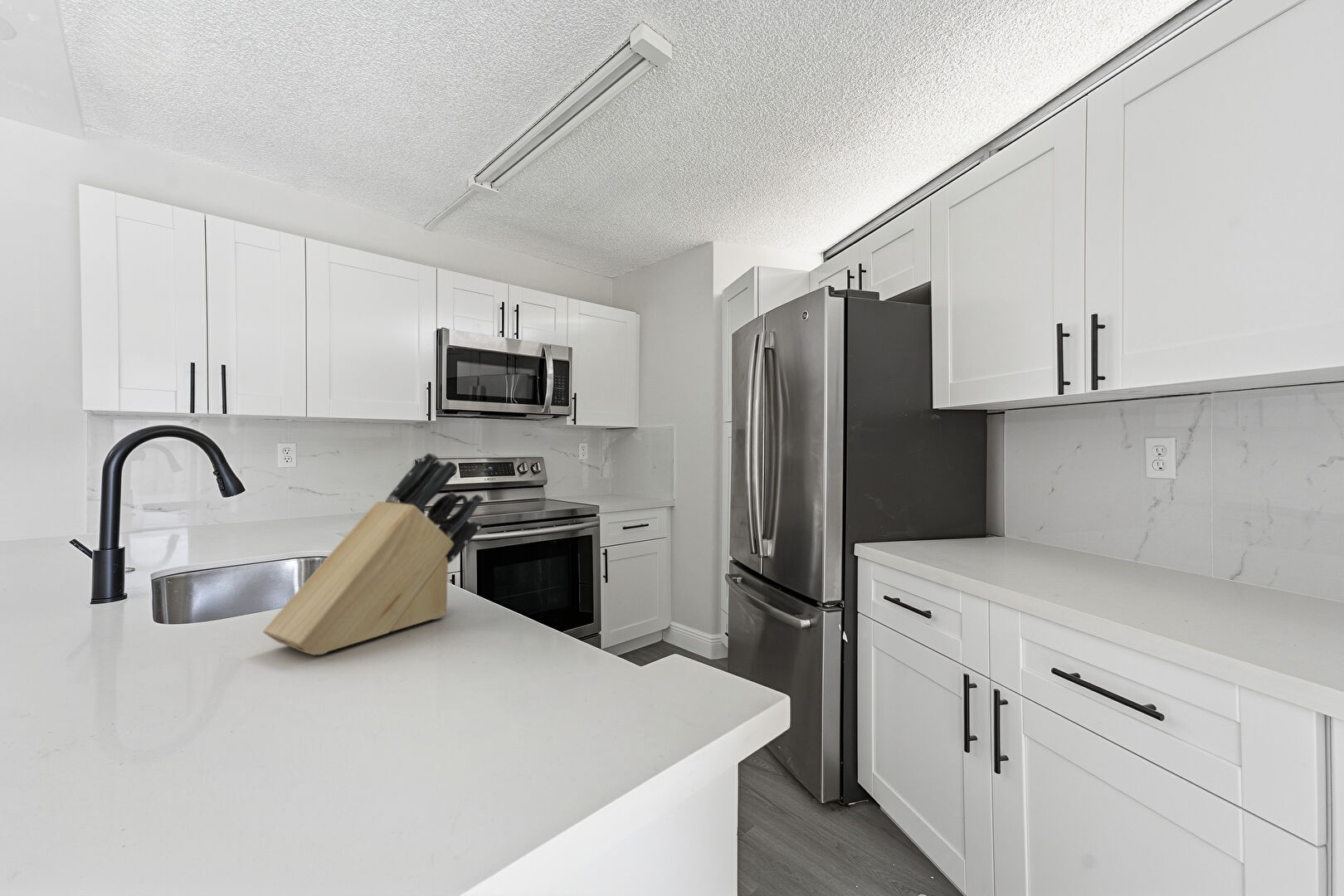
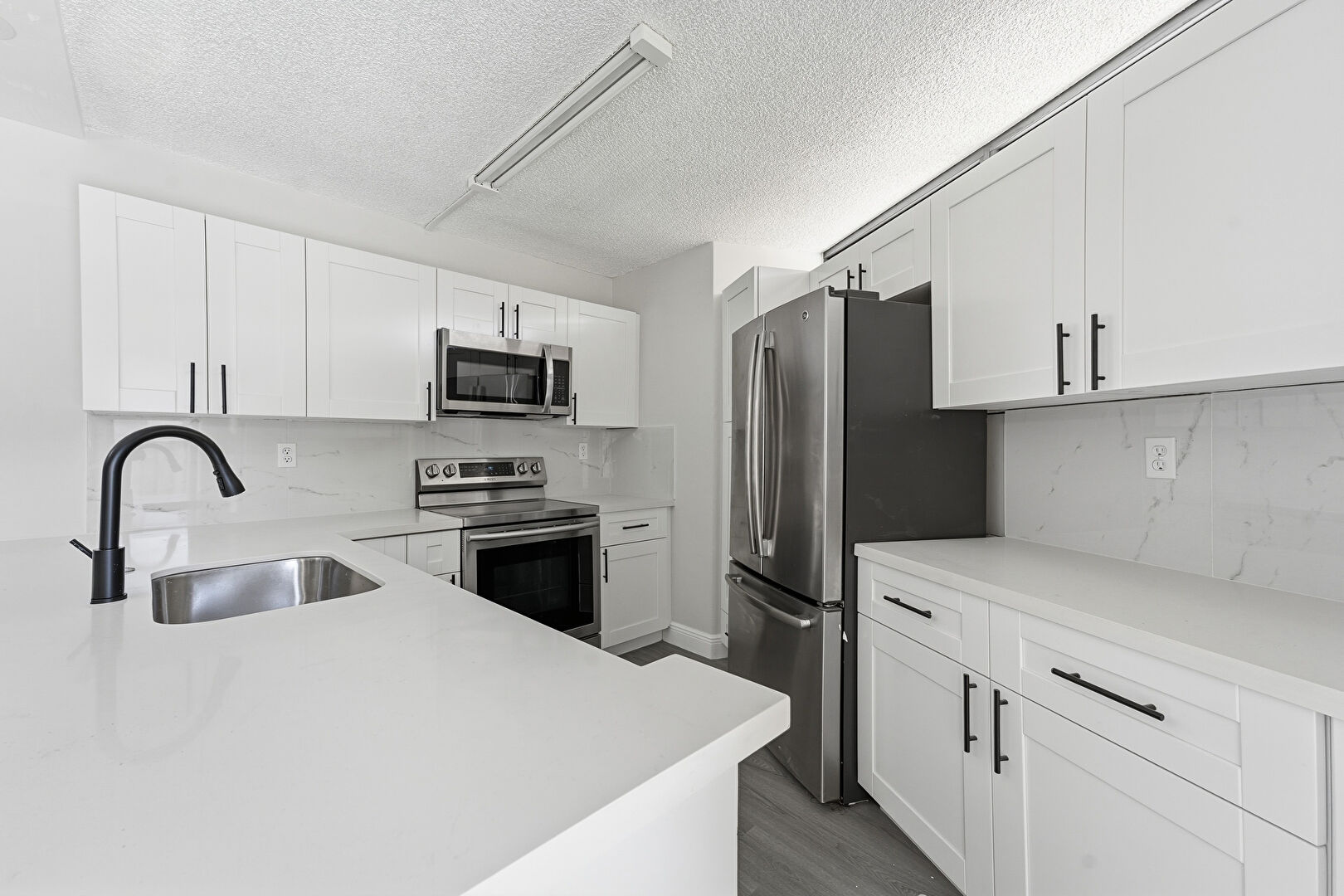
- knife block [262,451,485,655]
